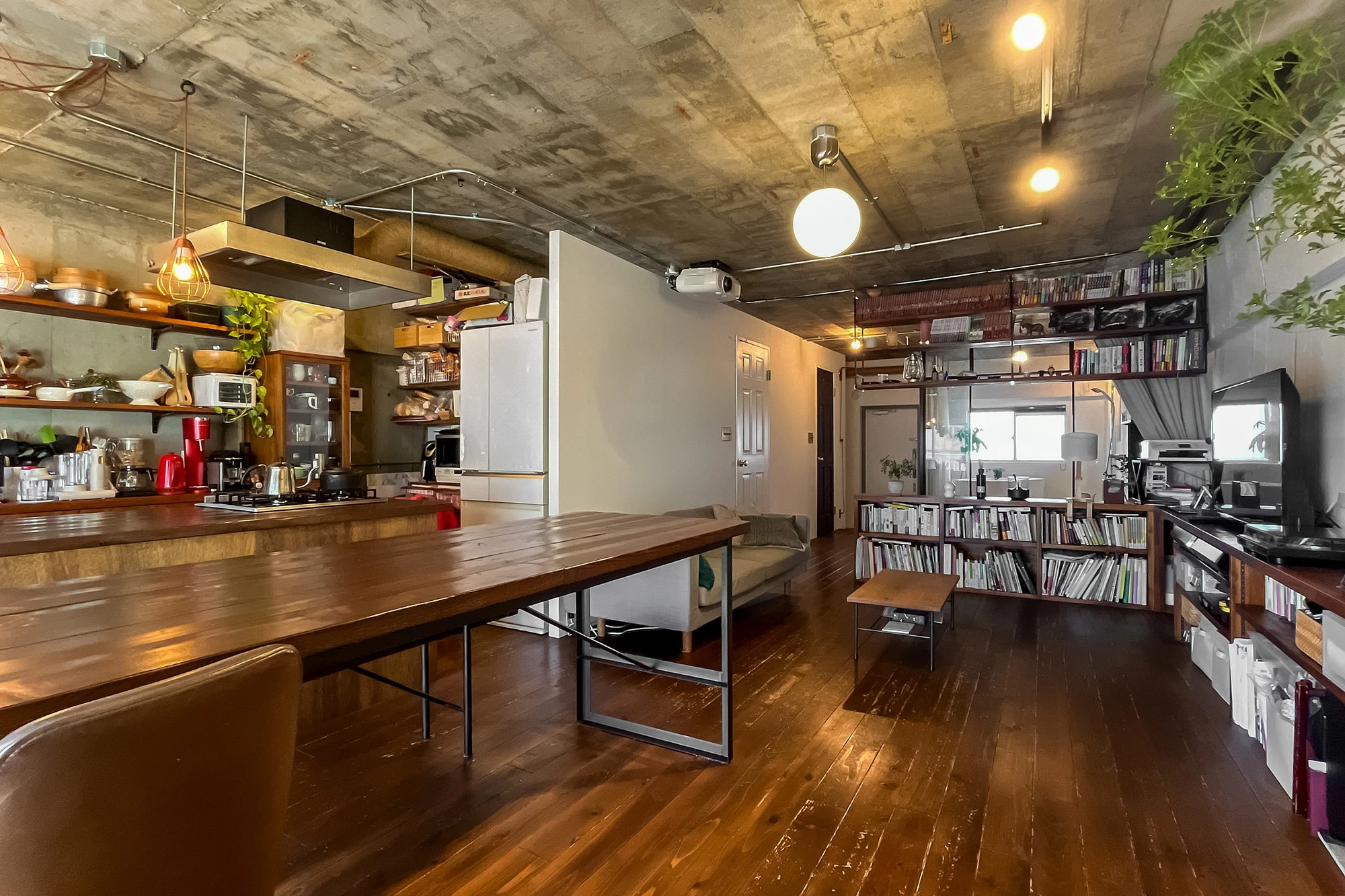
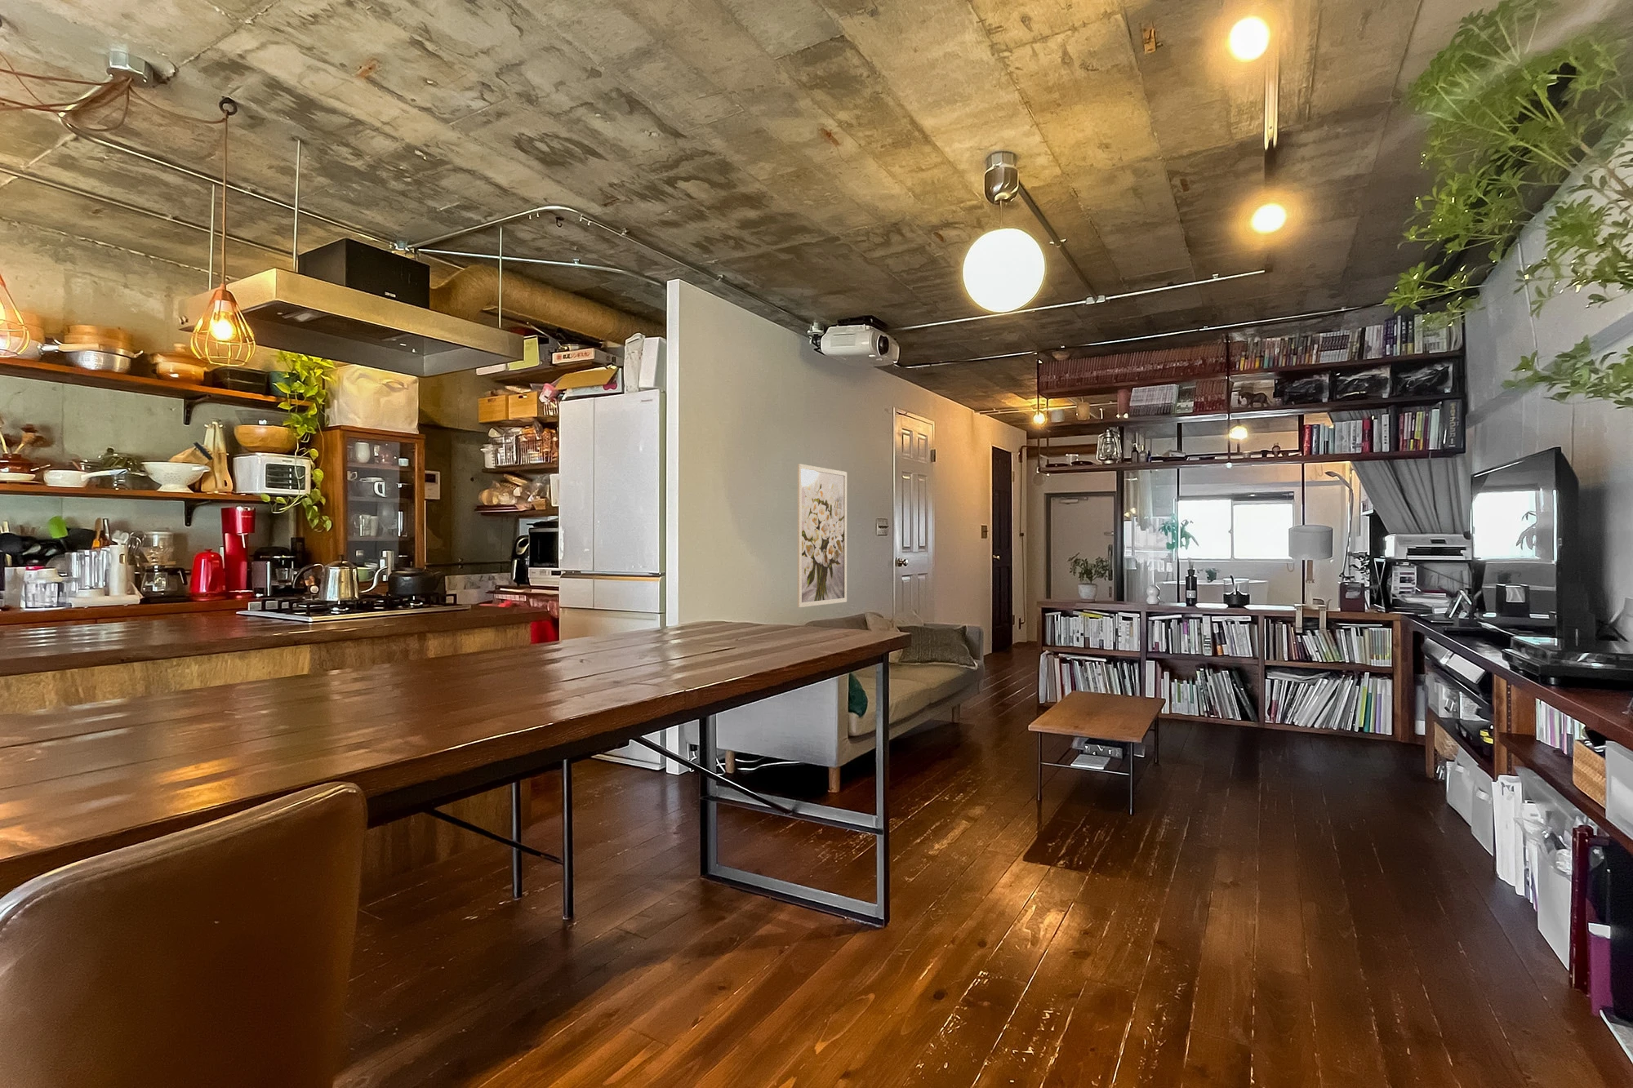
+ wall art [796,463,847,608]
